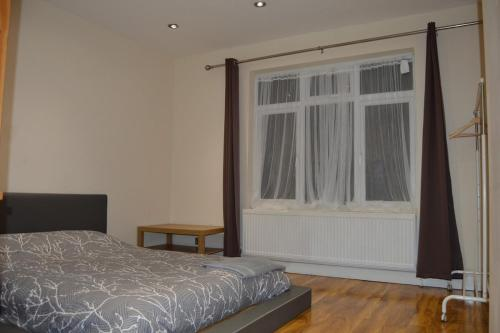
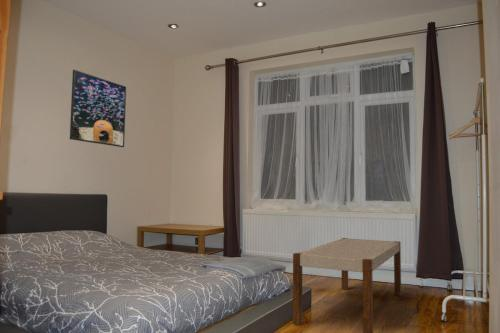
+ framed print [69,69,127,148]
+ bench [292,237,402,333]
